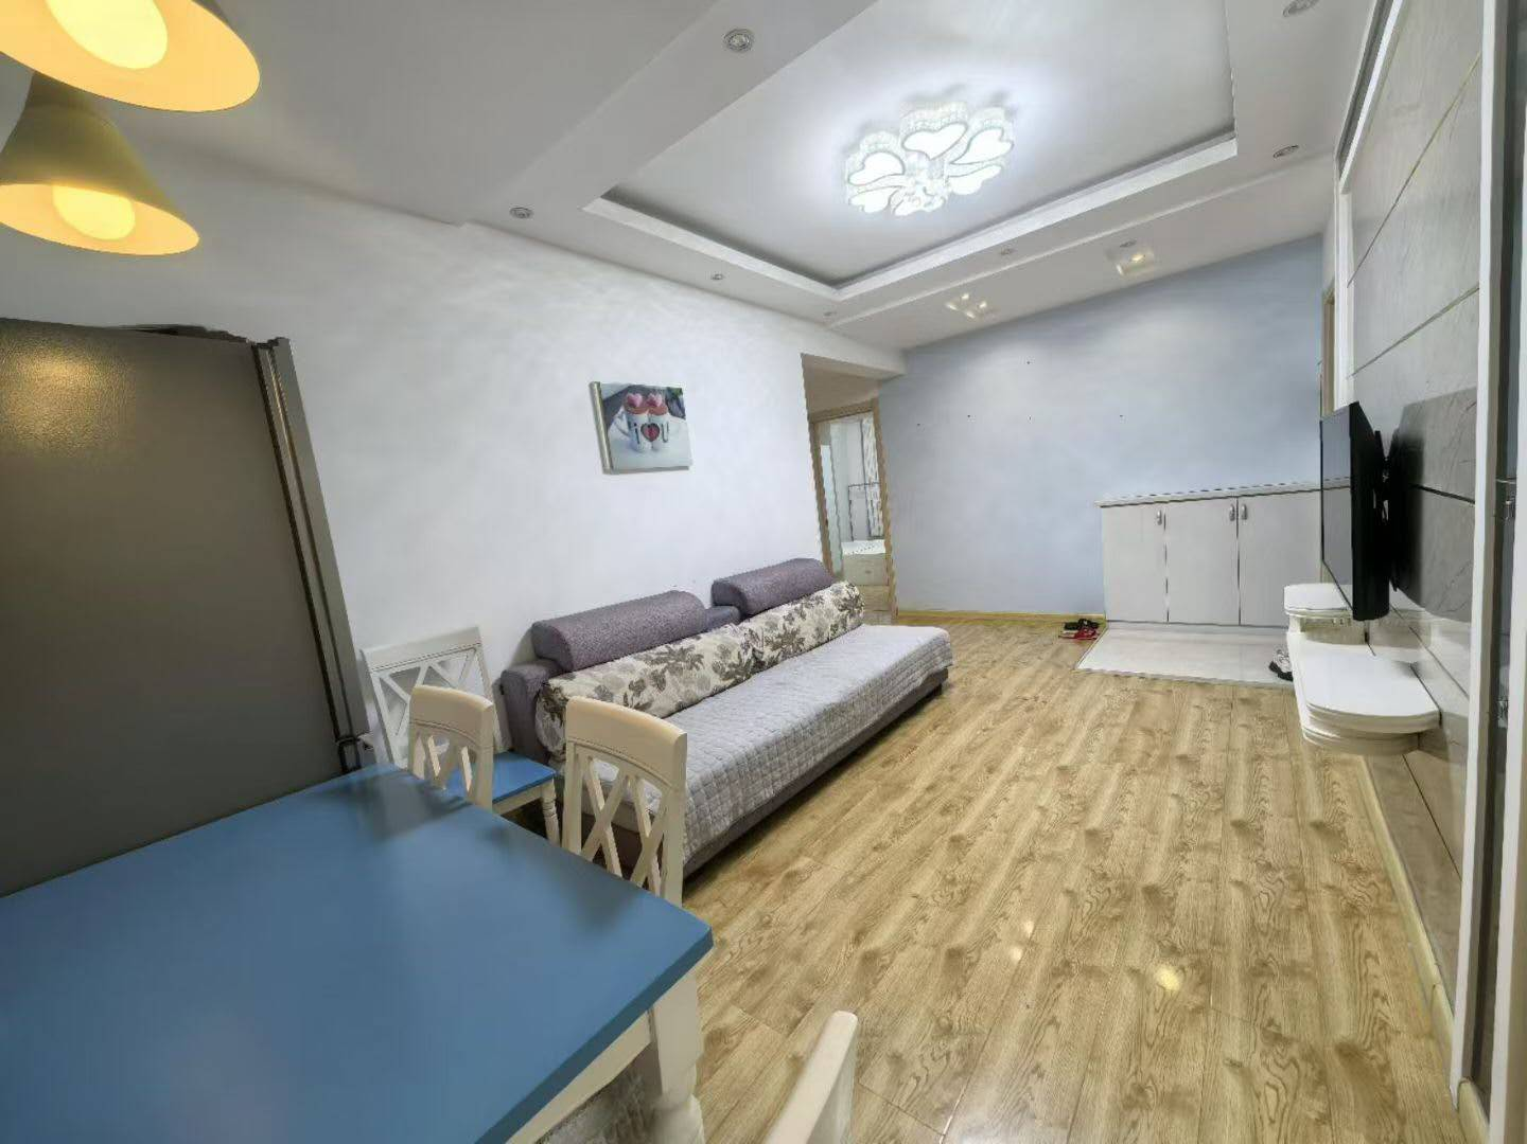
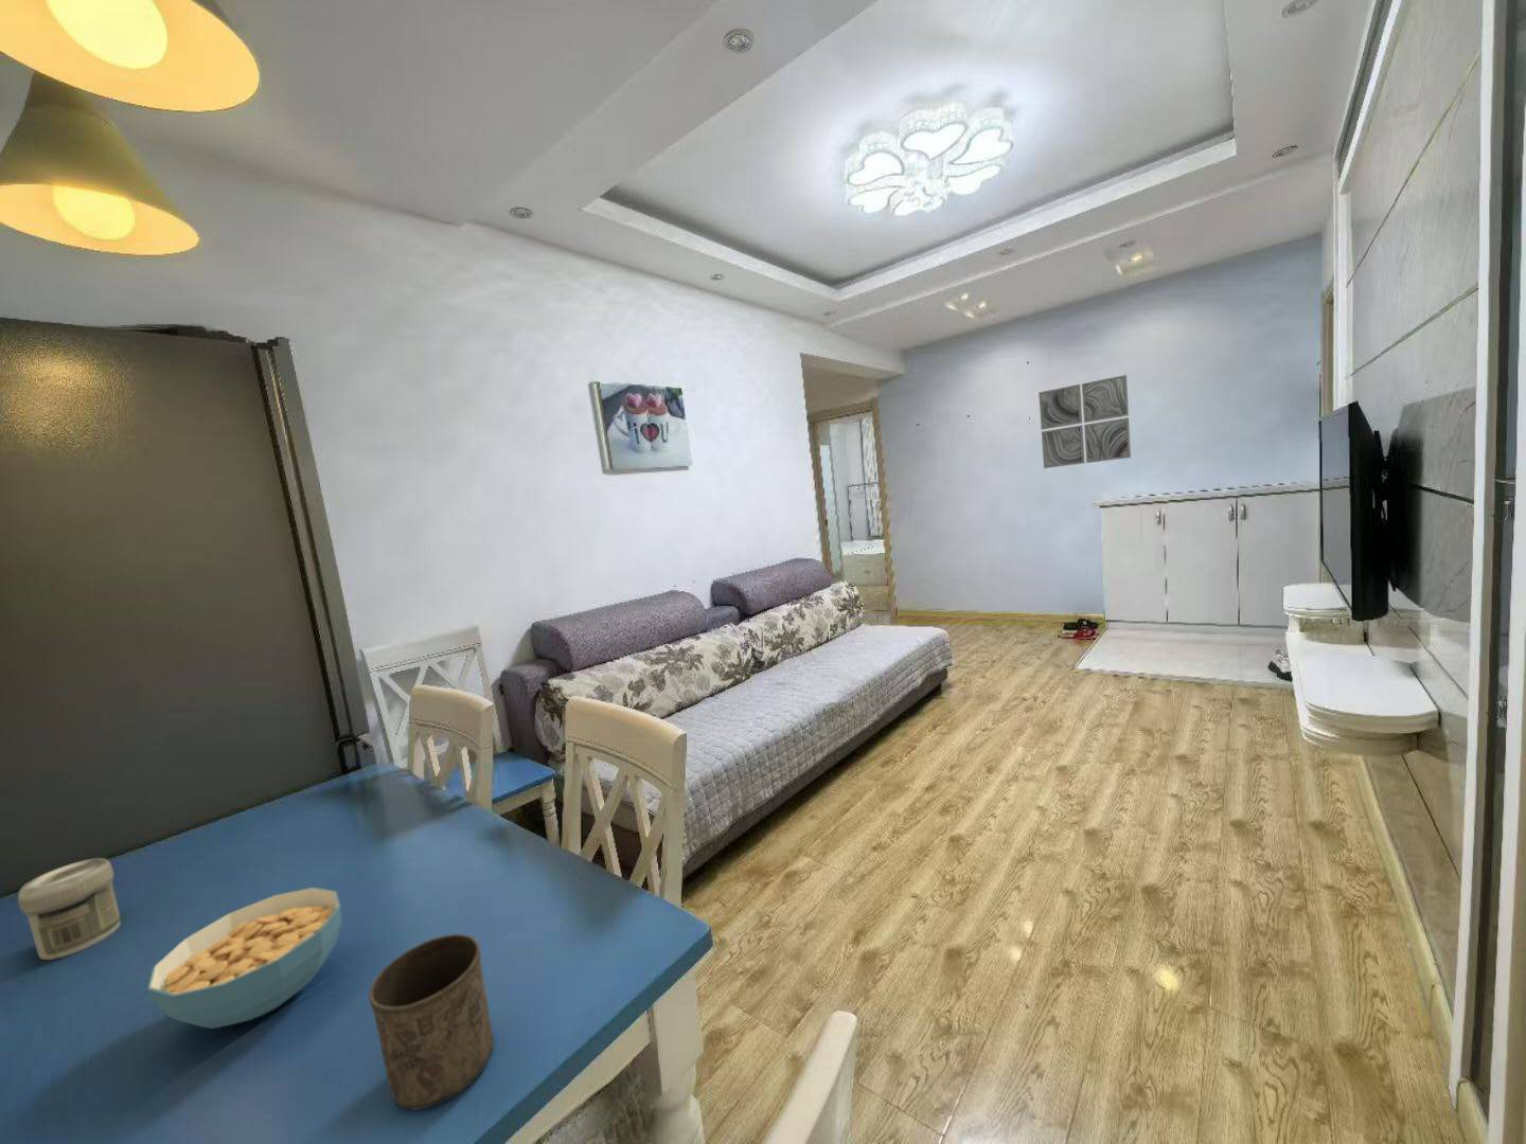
+ jar [17,857,121,961]
+ cup [368,934,495,1110]
+ cereal bowl [147,887,342,1030]
+ wall art [1037,374,1132,469]
